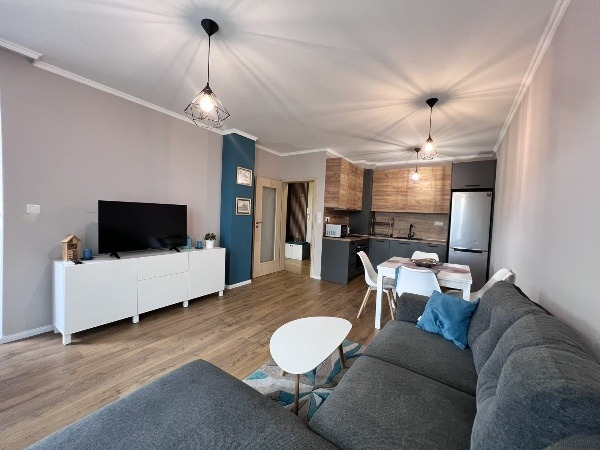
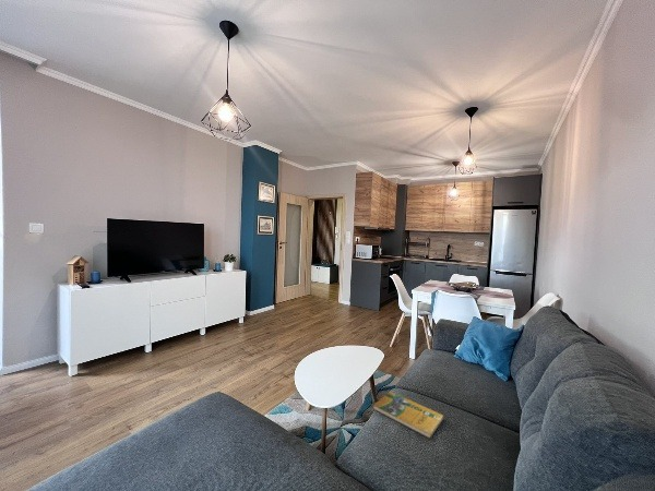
+ booklet [372,391,444,440]
